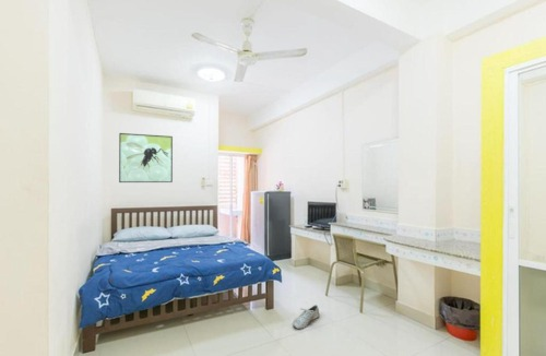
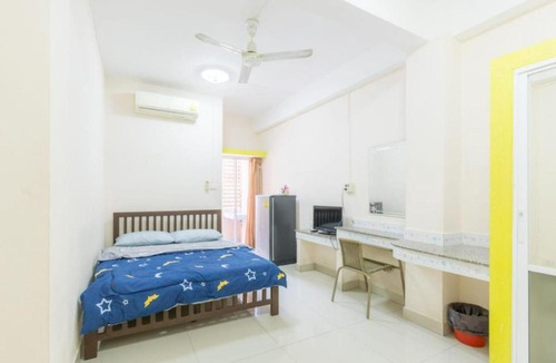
- shoe [292,304,320,330]
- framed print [118,132,174,183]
